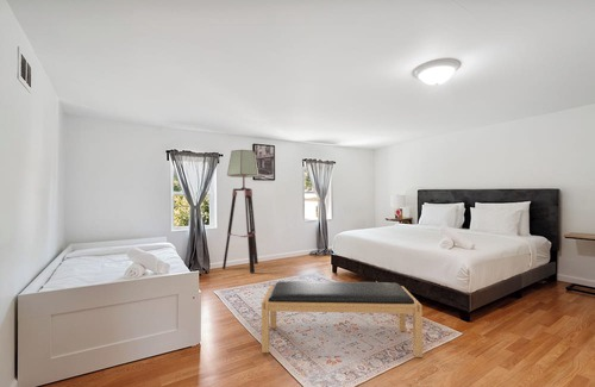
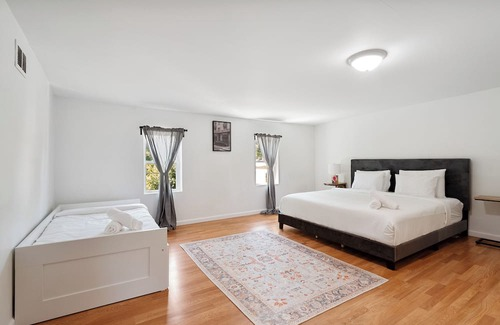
- bench [261,280,424,358]
- floor lamp [221,149,261,274]
